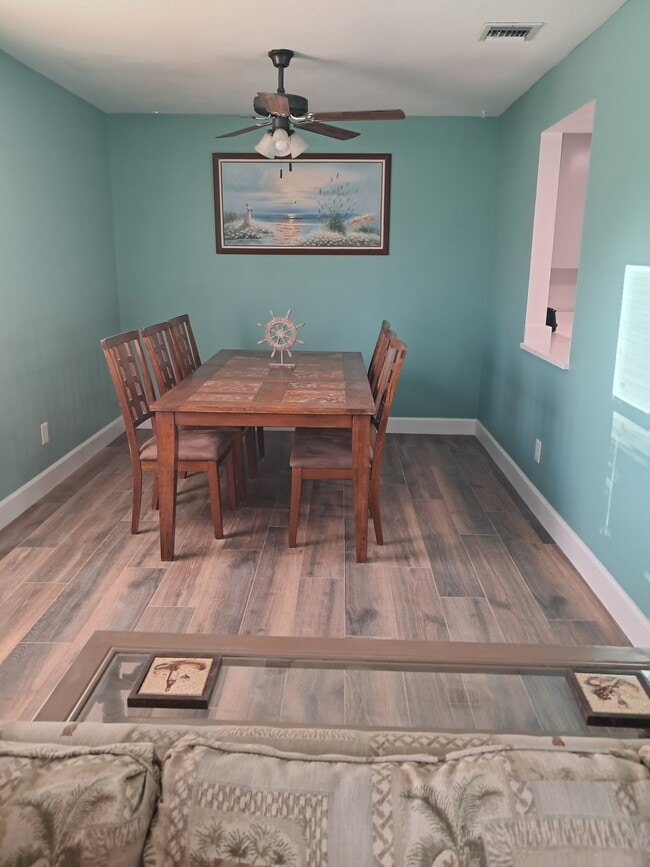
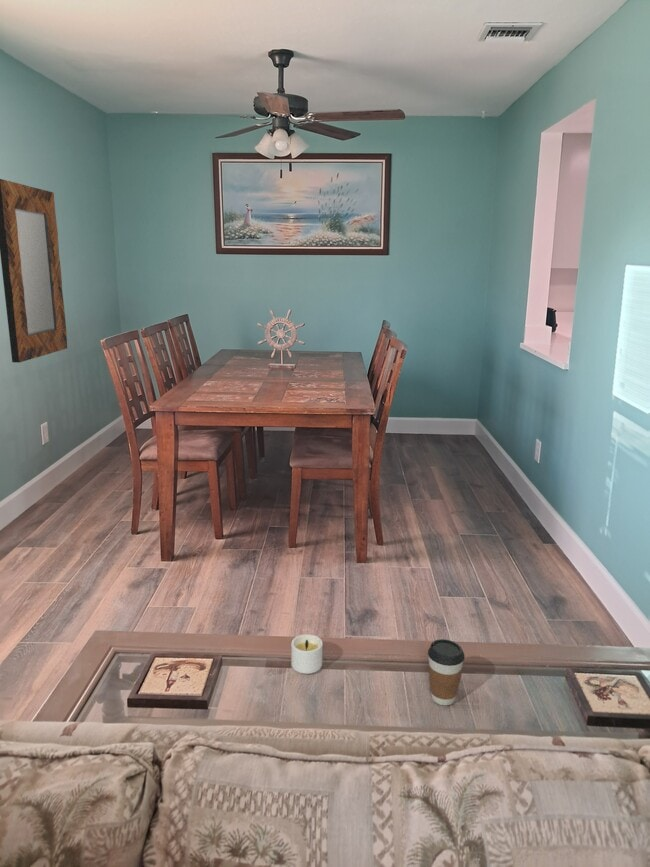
+ candle [290,633,324,675]
+ home mirror [0,178,68,363]
+ coffee cup [427,638,466,706]
